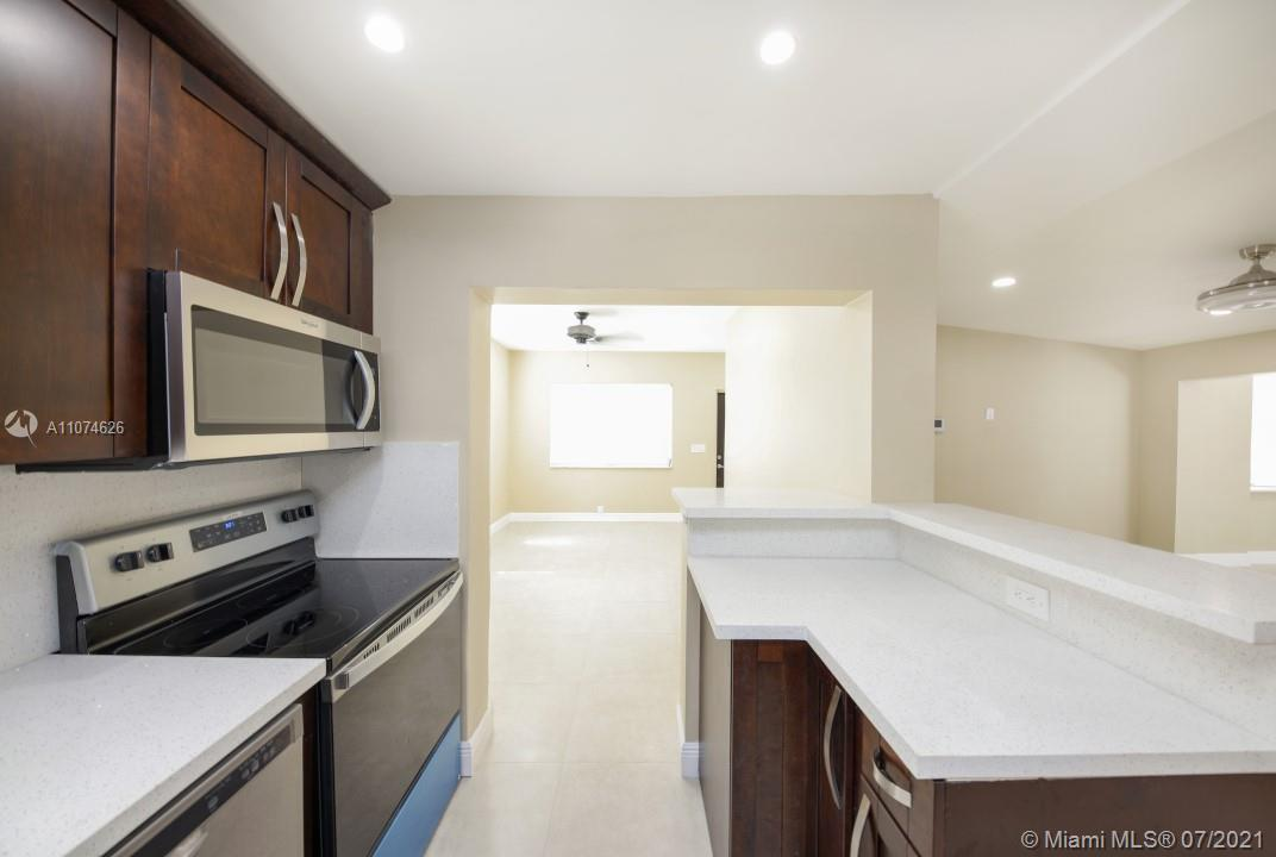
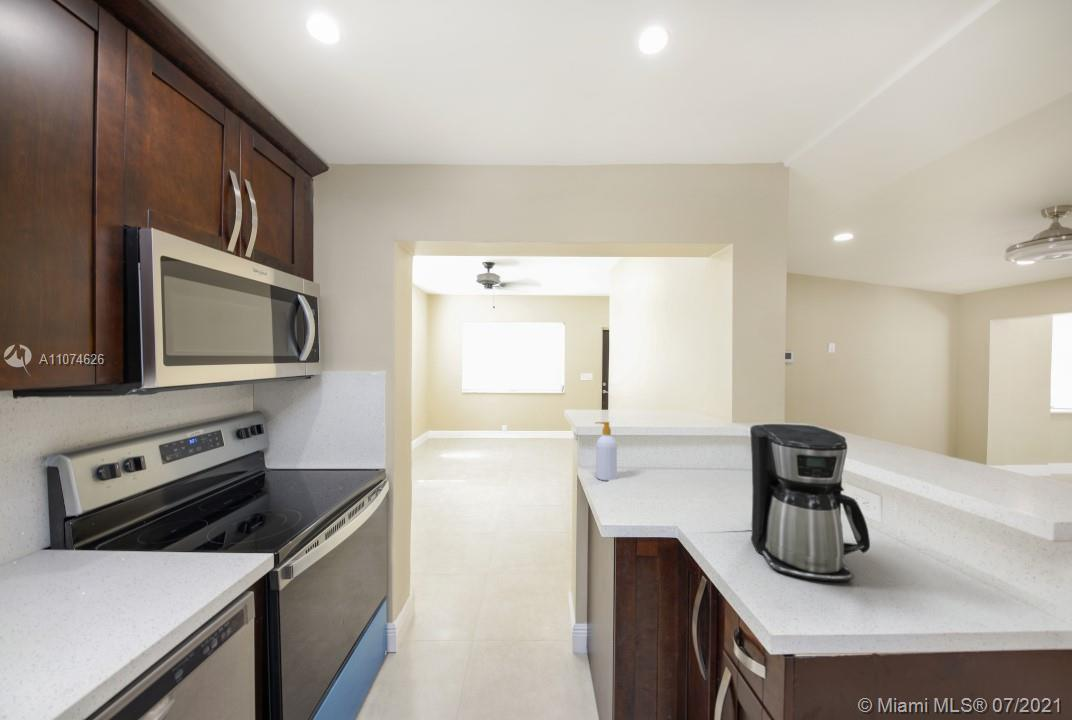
+ soap bottle [594,421,618,482]
+ coffee maker [749,423,871,582]
